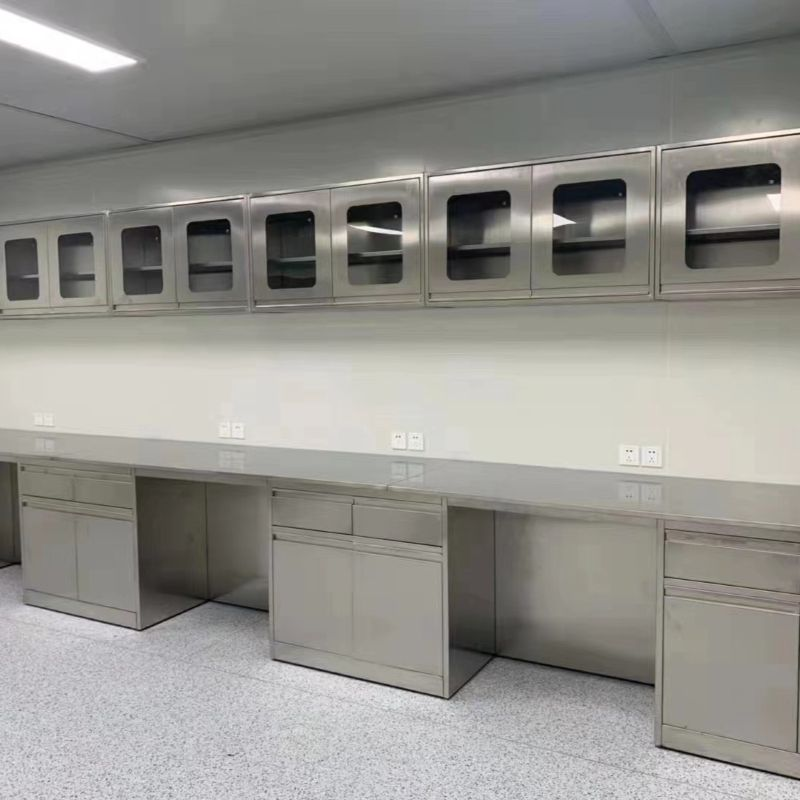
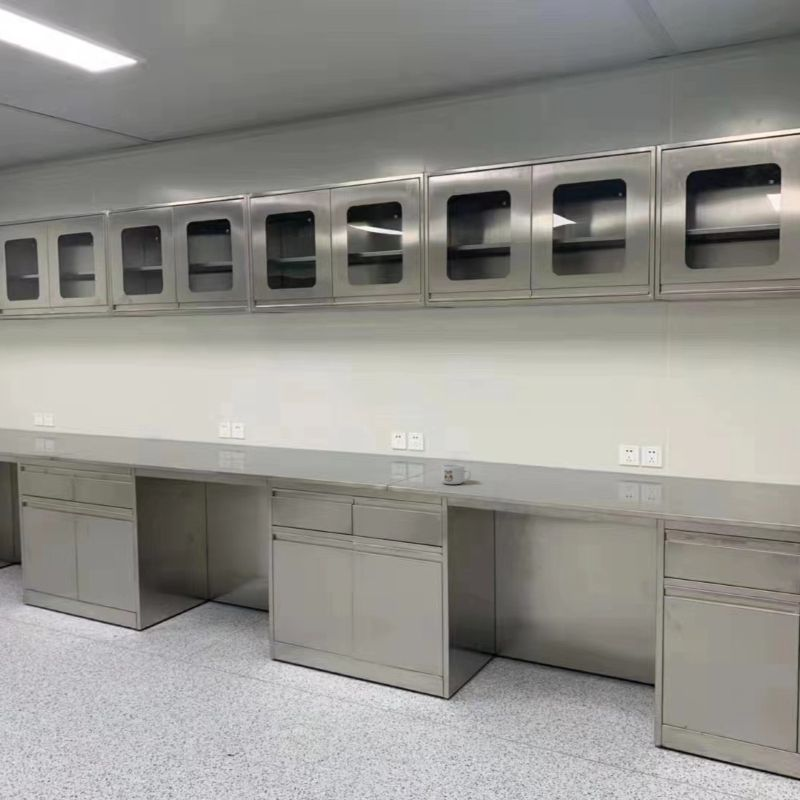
+ mug [440,463,472,485]
